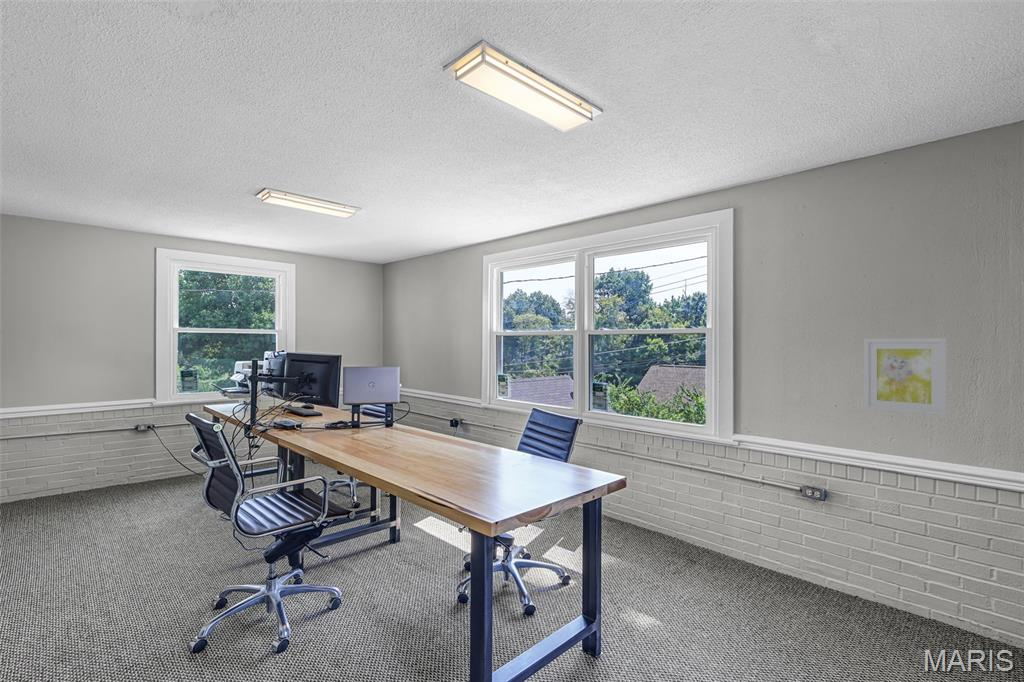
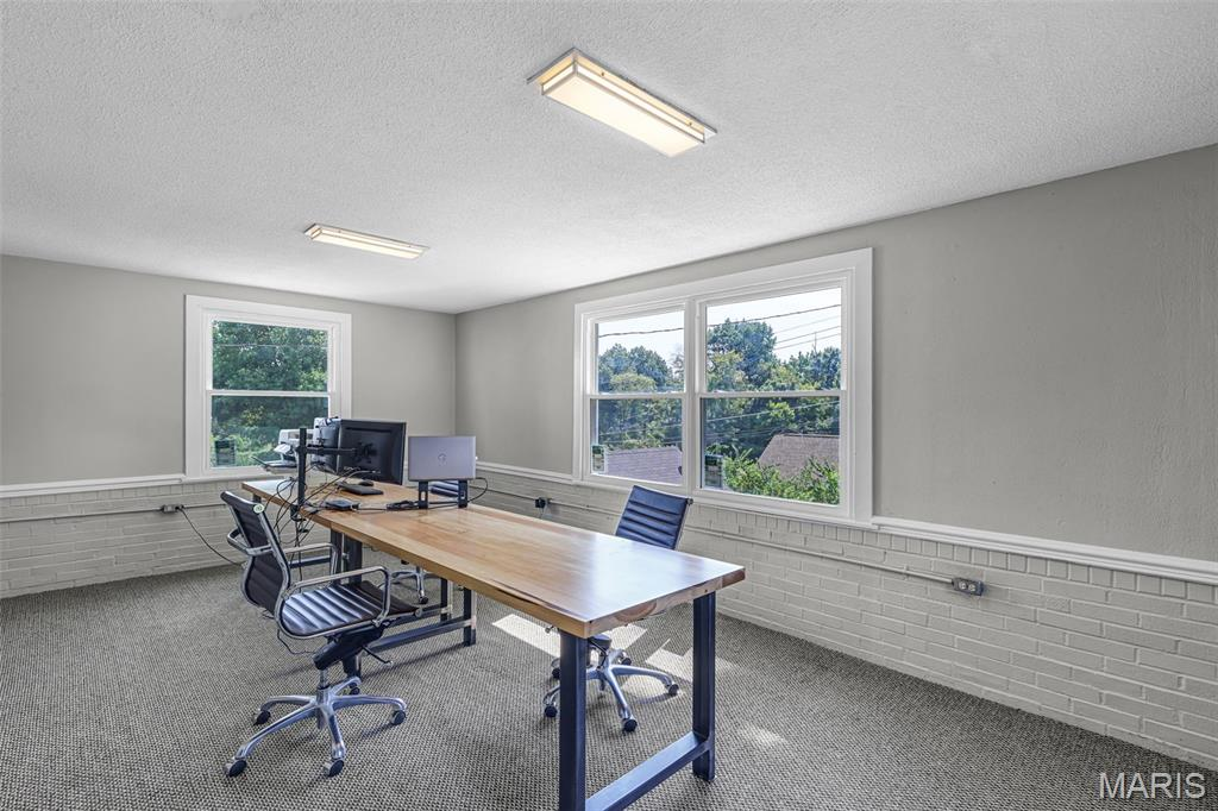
- wall art [863,337,948,417]
